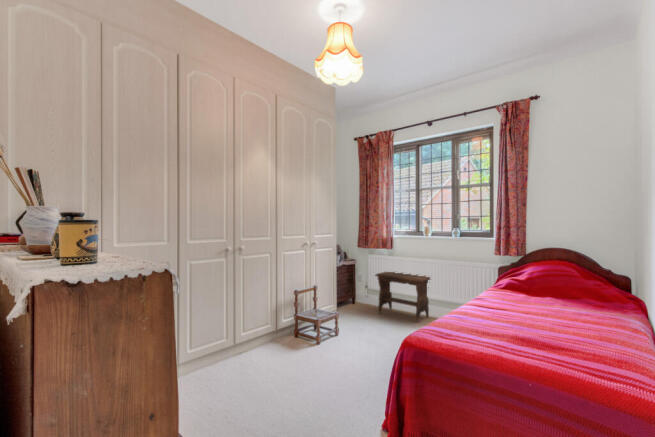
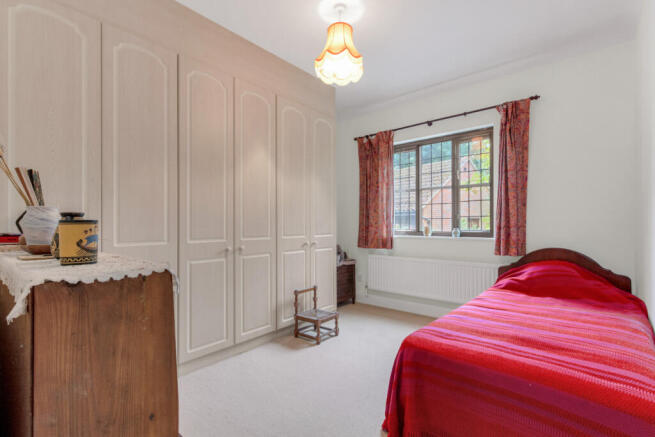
- footstool [374,271,431,324]
